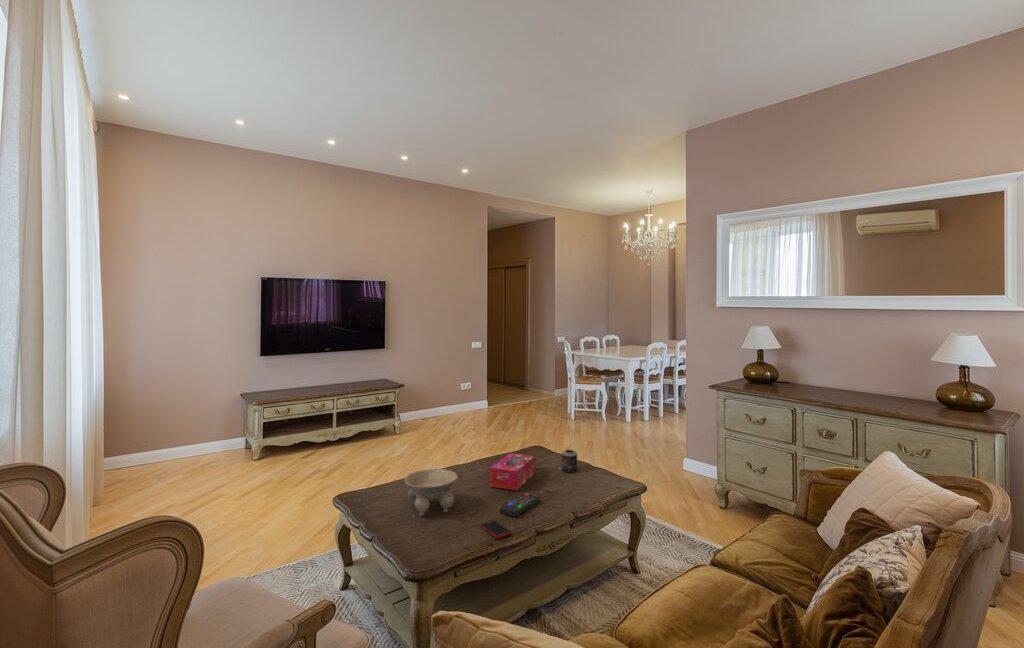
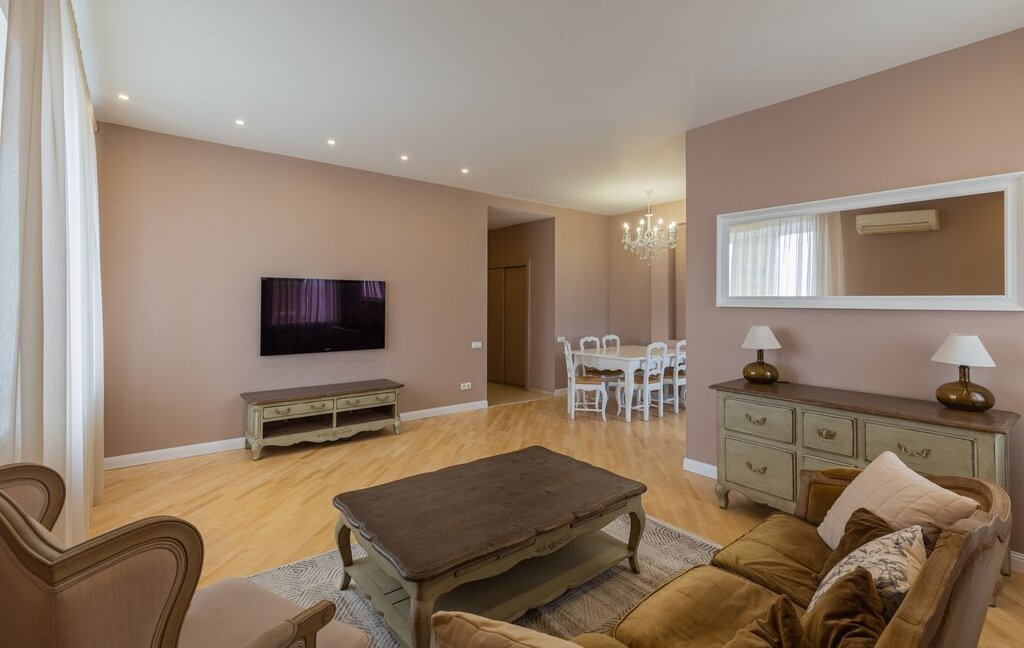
- cell phone [479,519,512,539]
- tissue box [489,452,536,491]
- bowl [403,468,459,517]
- candle [558,449,579,473]
- remote control [499,493,541,518]
